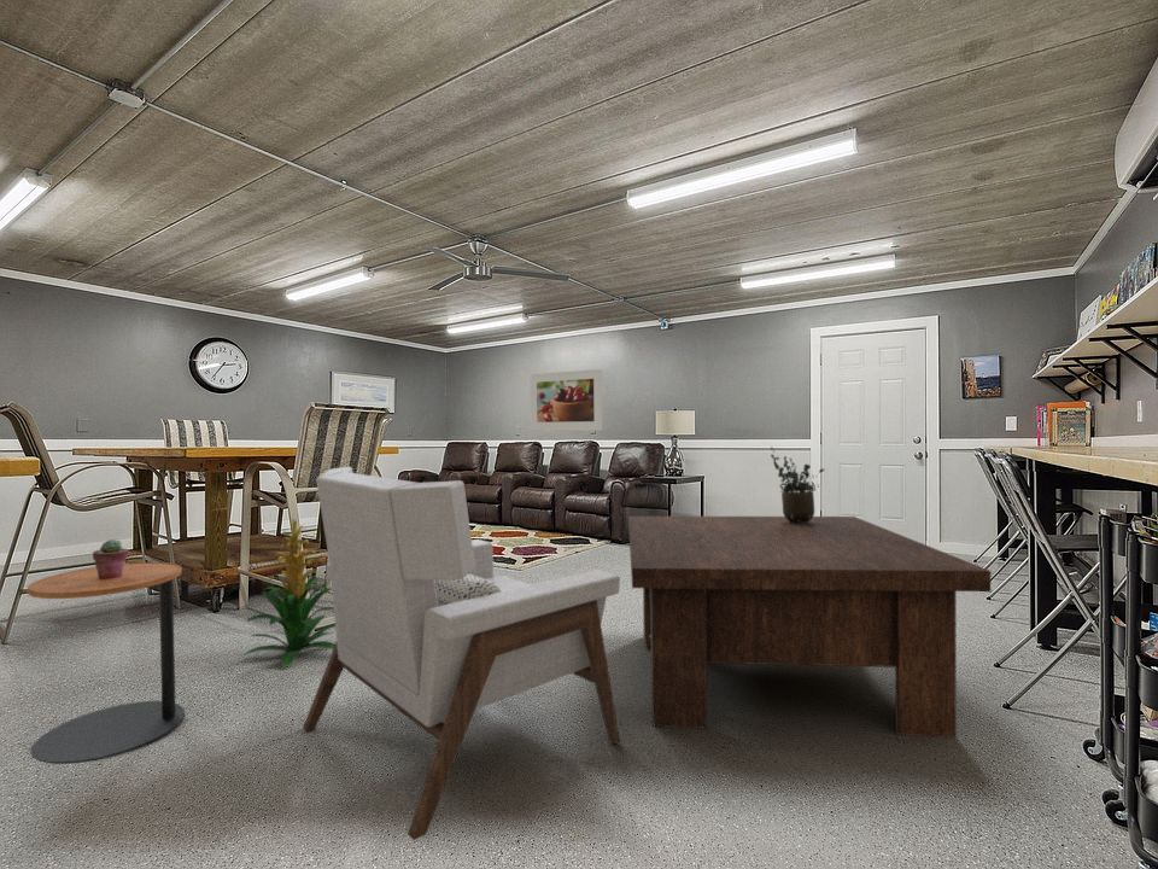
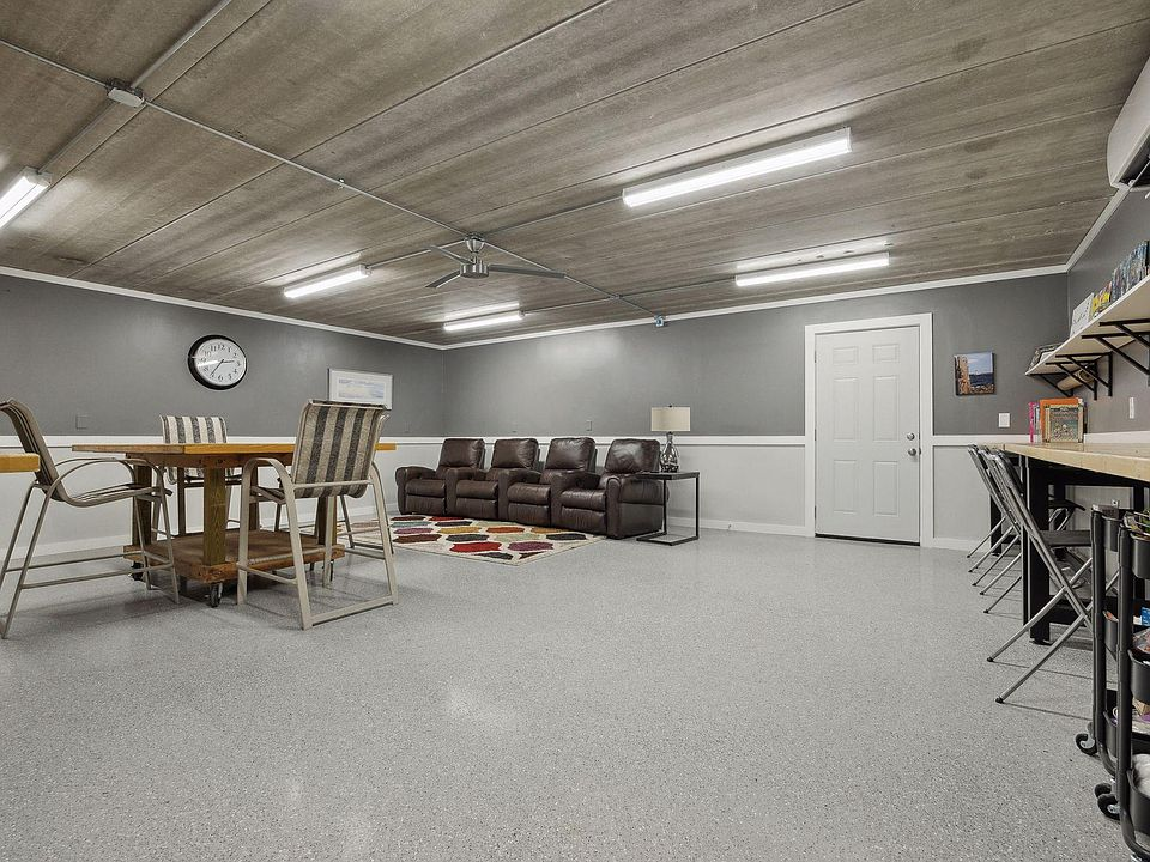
- indoor plant [242,518,335,669]
- potted succulent [92,538,130,579]
- side table [27,561,186,764]
- coffee table [627,515,992,739]
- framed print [530,368,603,432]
- potted plant [770,445,825,523]
- armchair [302,466,621,841]
